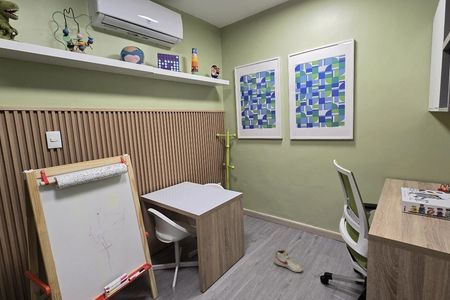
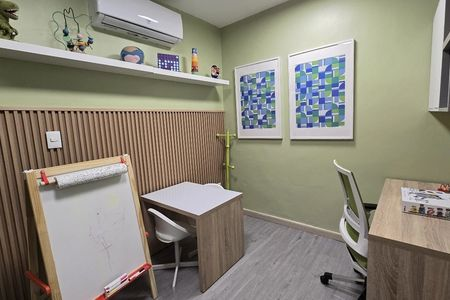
- shoe [273,249,304,273]
